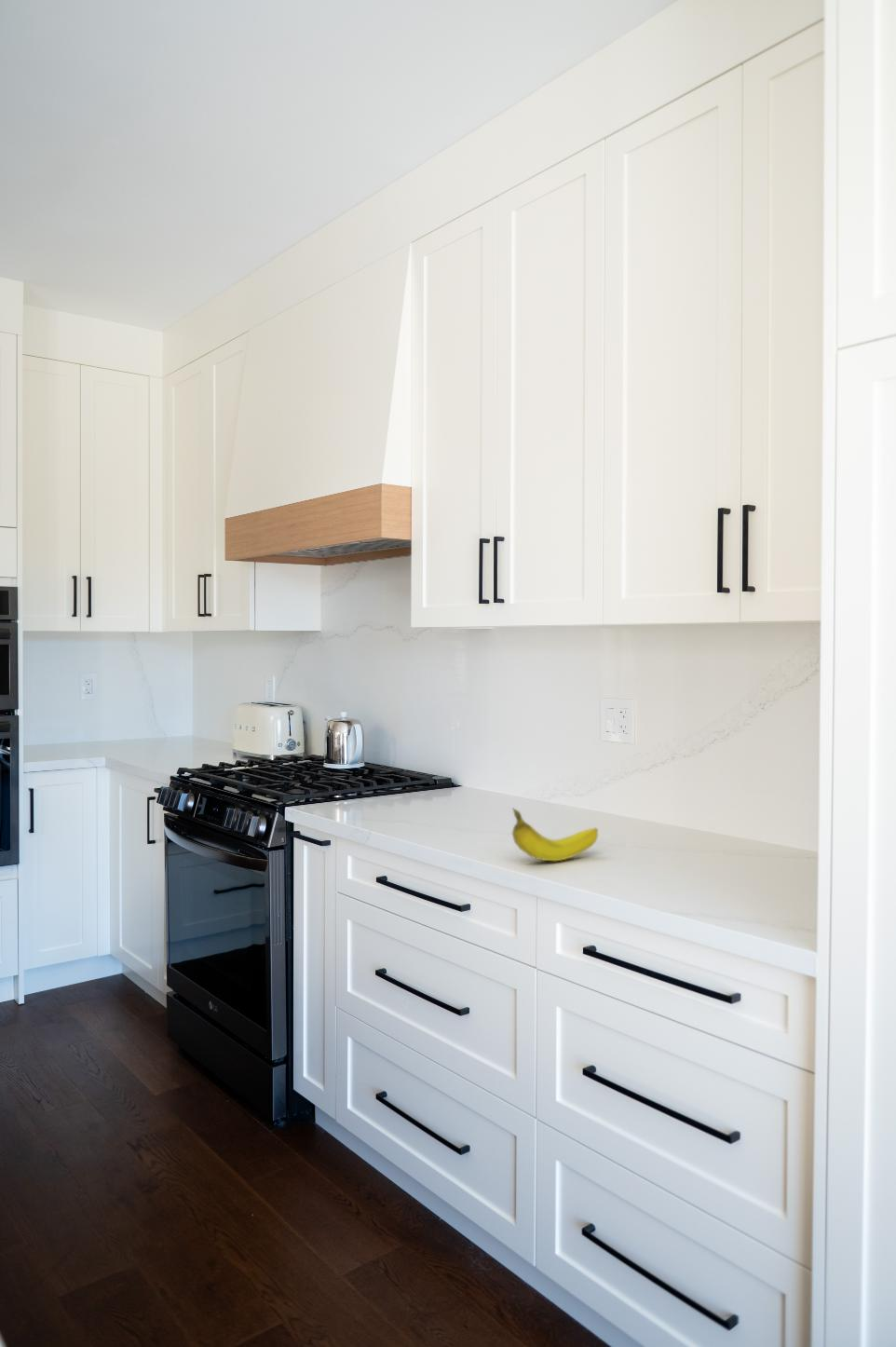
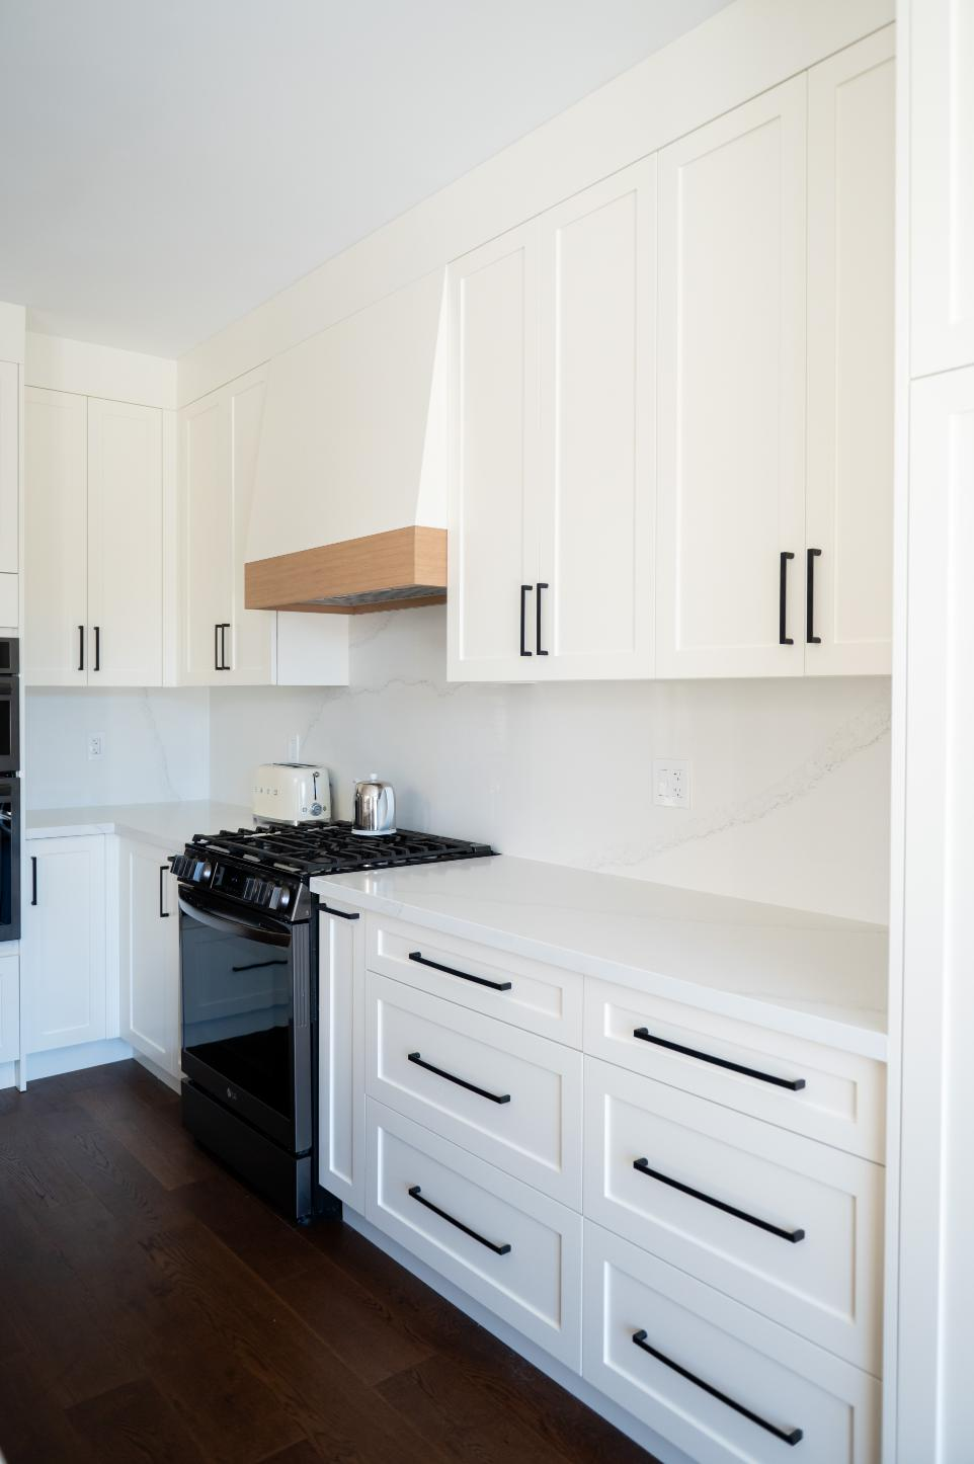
- fruit [511,807,599,862]
